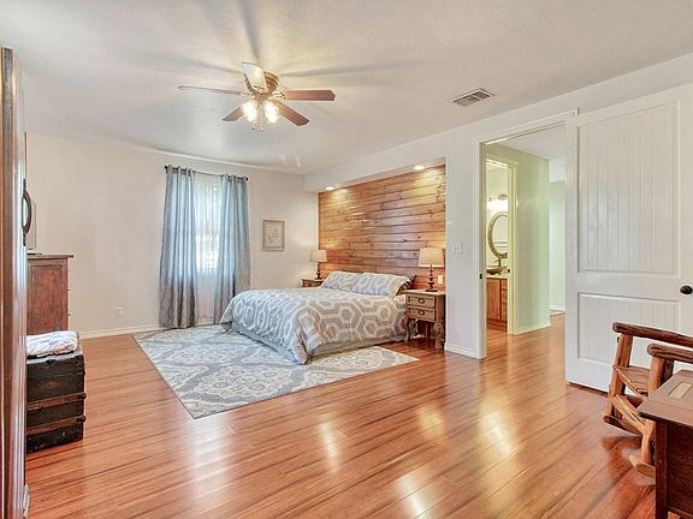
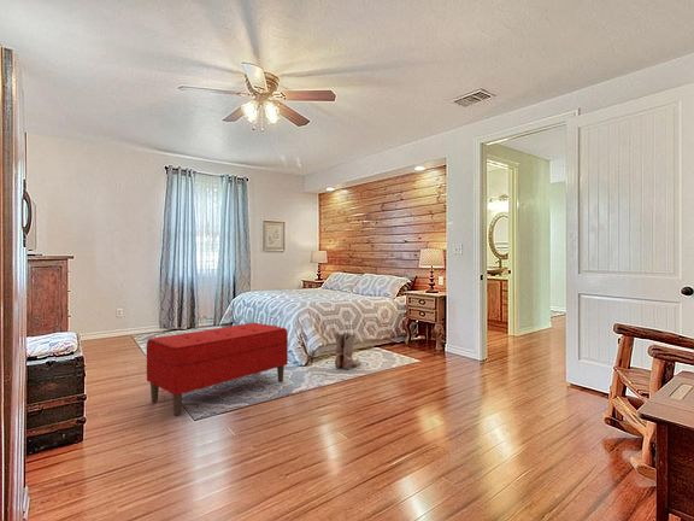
+ bench [146,322,289,416]
+ boots [334,330,363,370]
